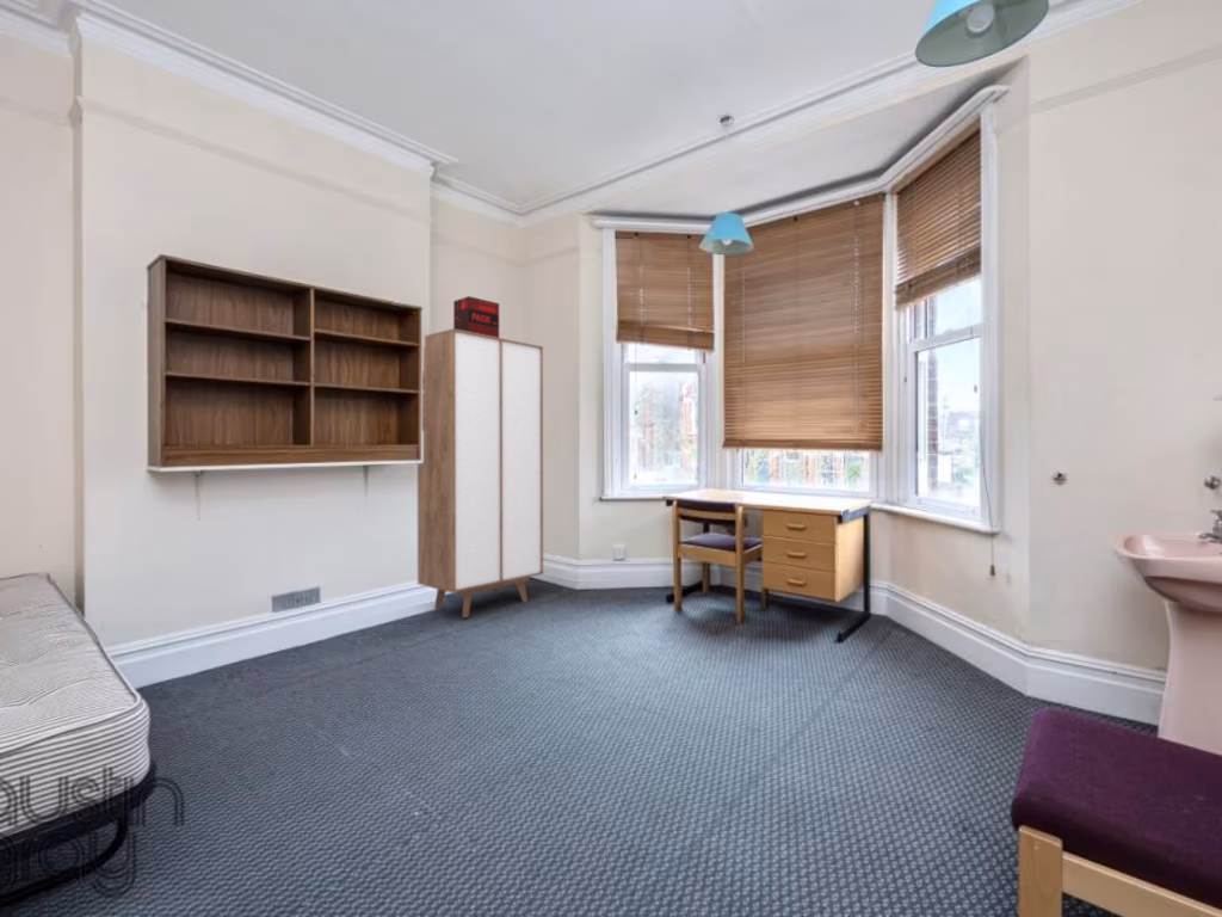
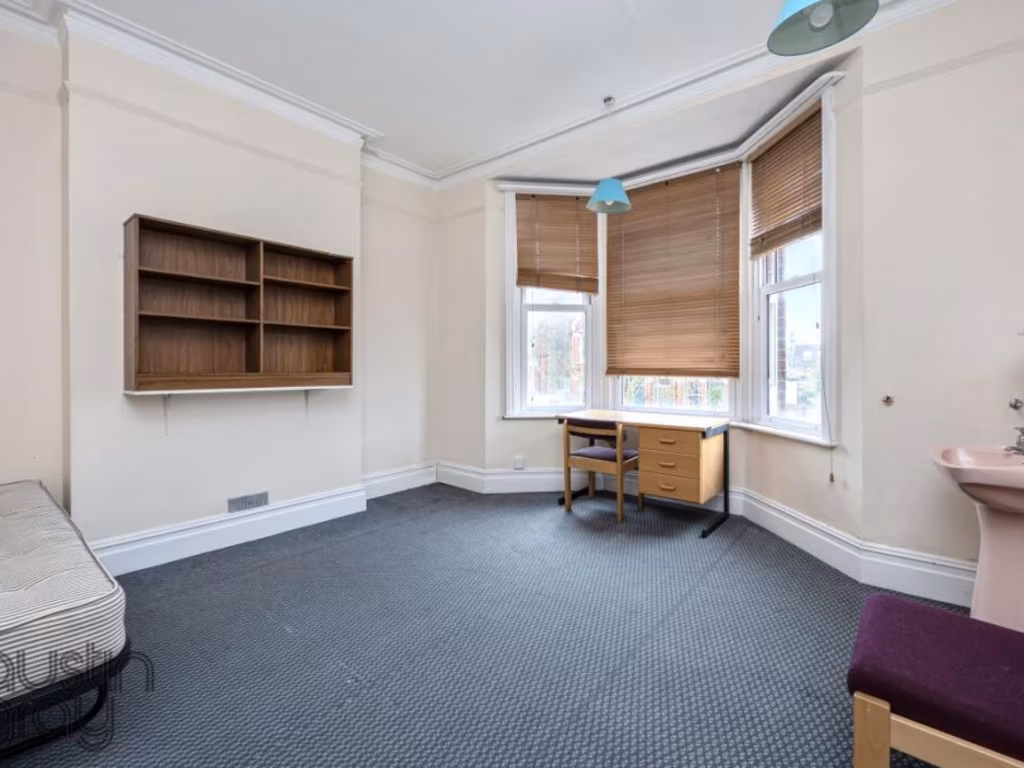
- wardrobe [416,327,544,618]
- decorative box [452,295,500,338]
